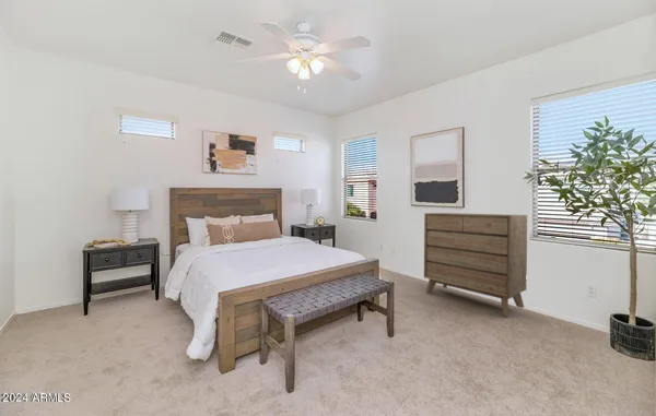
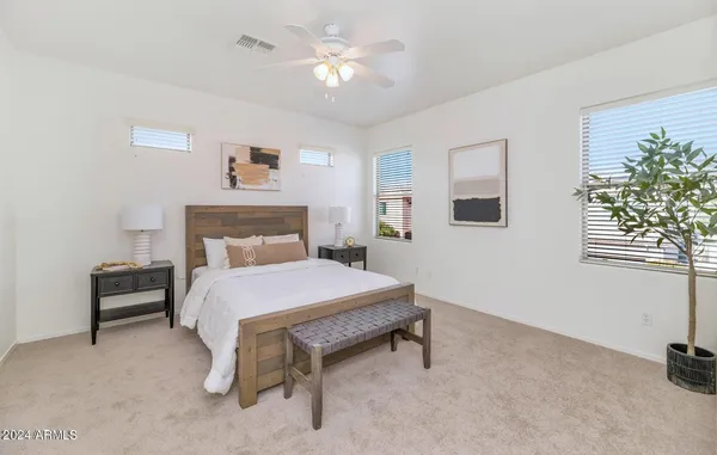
- dresser [423,212,528,317]
